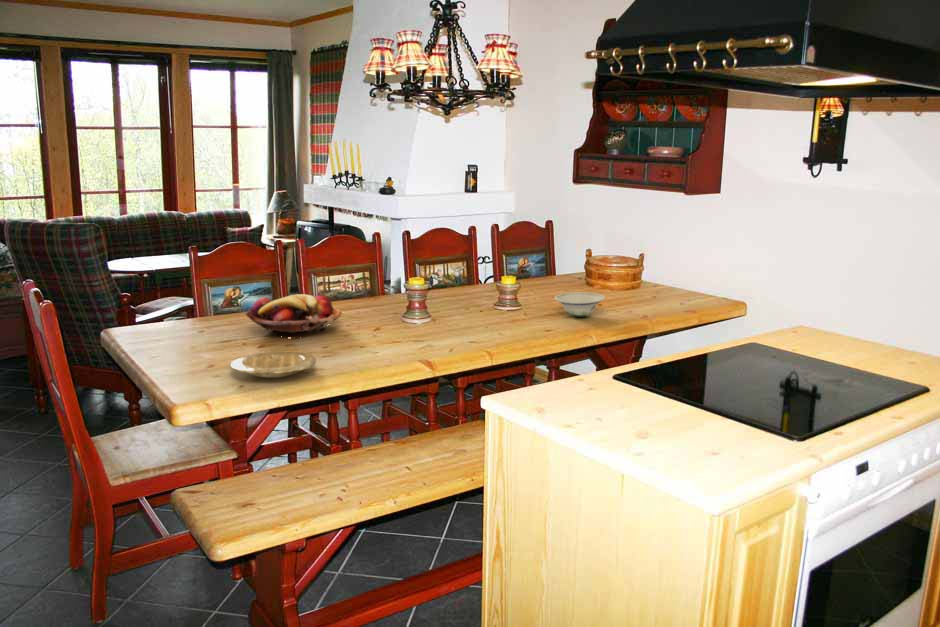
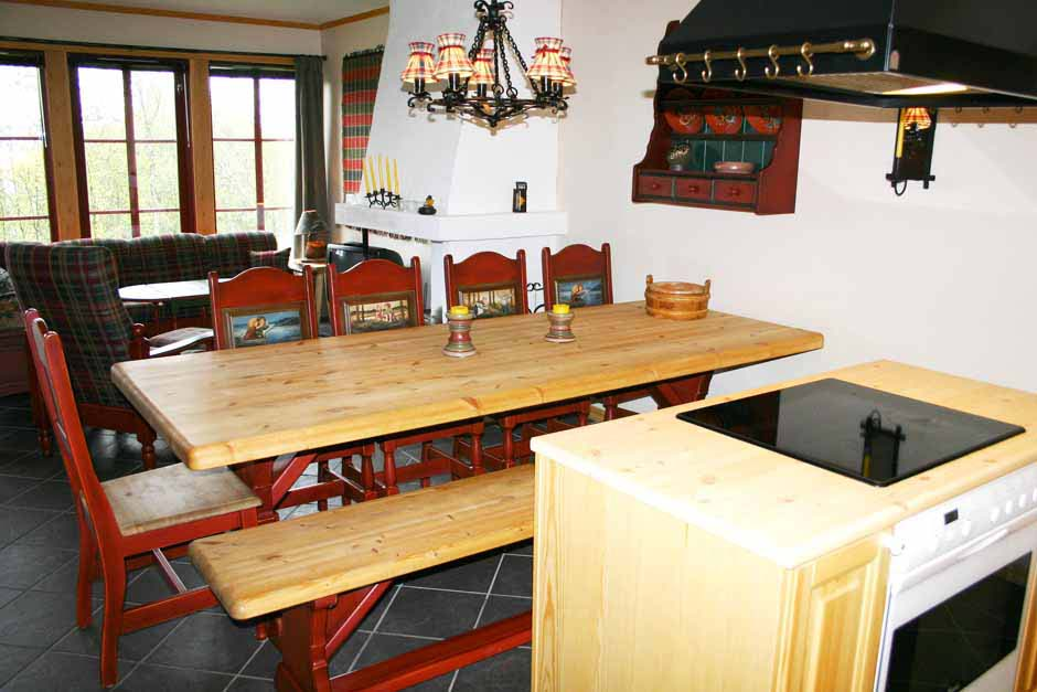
- bowl [553,291,606,318]
- fruit basket [244,293,342,339]
- plate [229,351,317,379]
